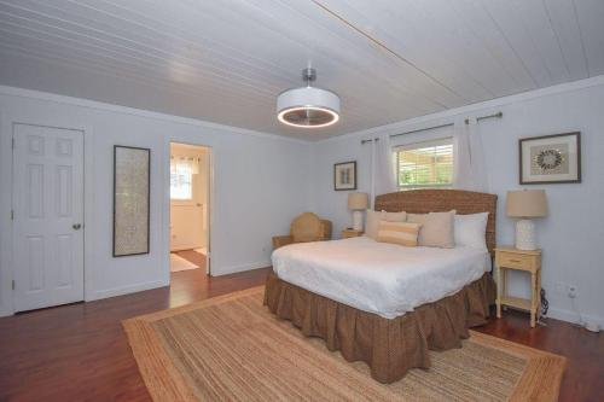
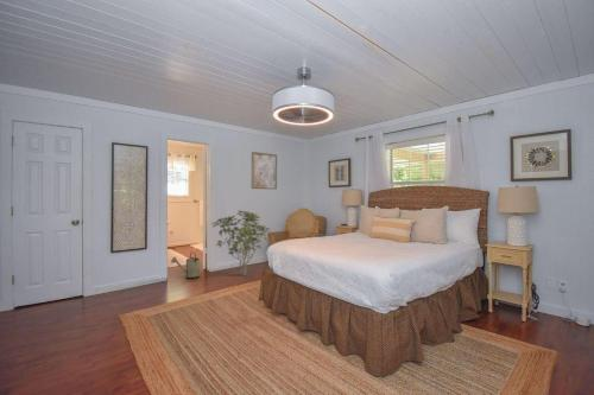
+ wall art [251,151,278,191]
+ shrub [211,210,271,276]
+ watering can [170,250,203,280]
